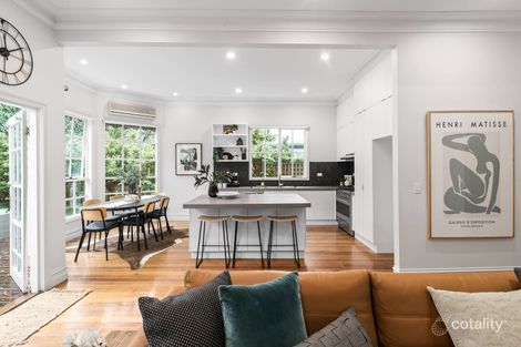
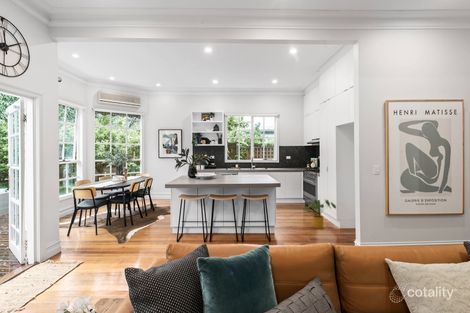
+ house plant [303,199,337,230]
